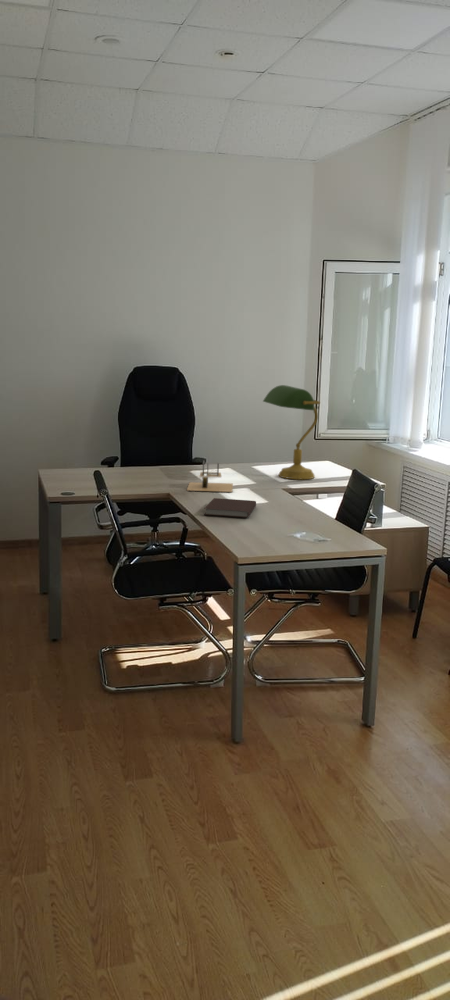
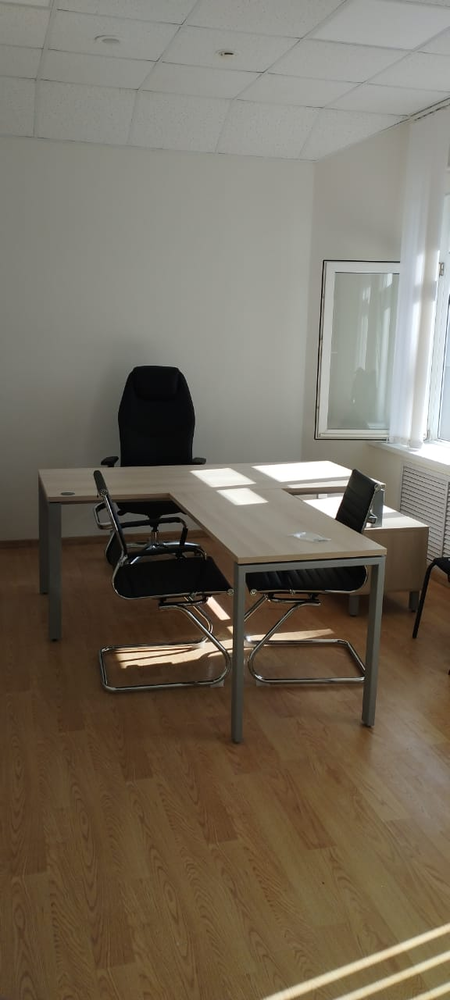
- desk organizer [186,460,234,493]
- notebook [203,497,257,519]
- desk lamp [262,384,321,480]
